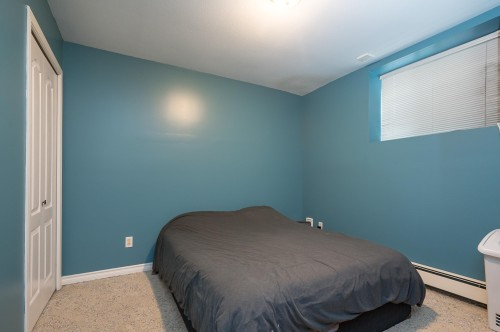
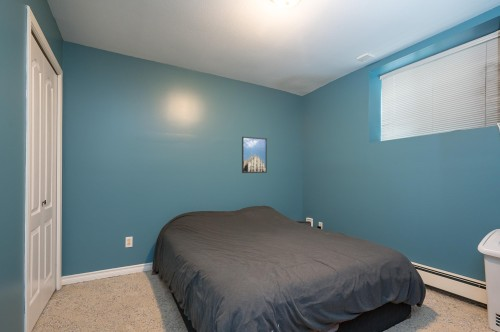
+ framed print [241,136,268,174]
